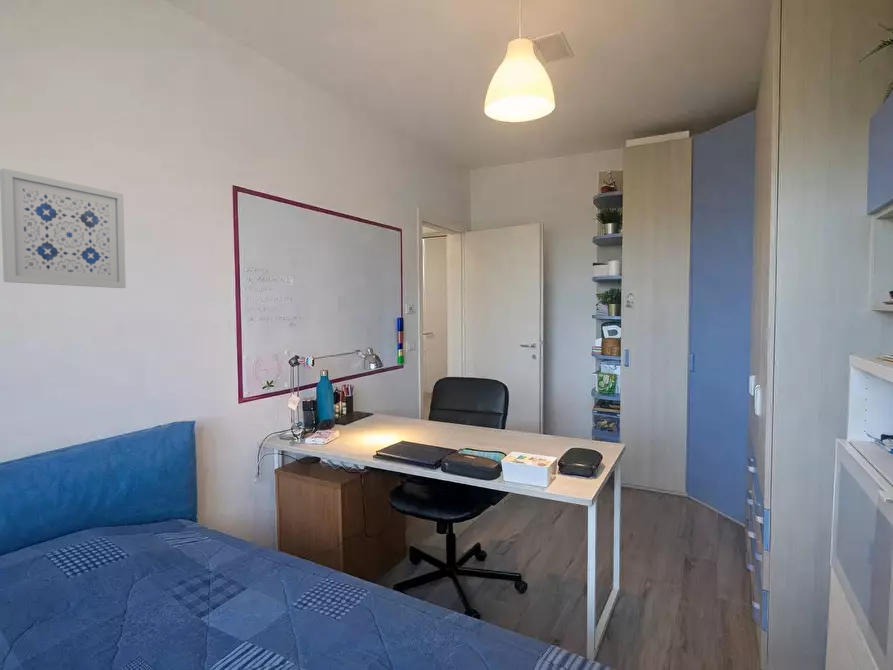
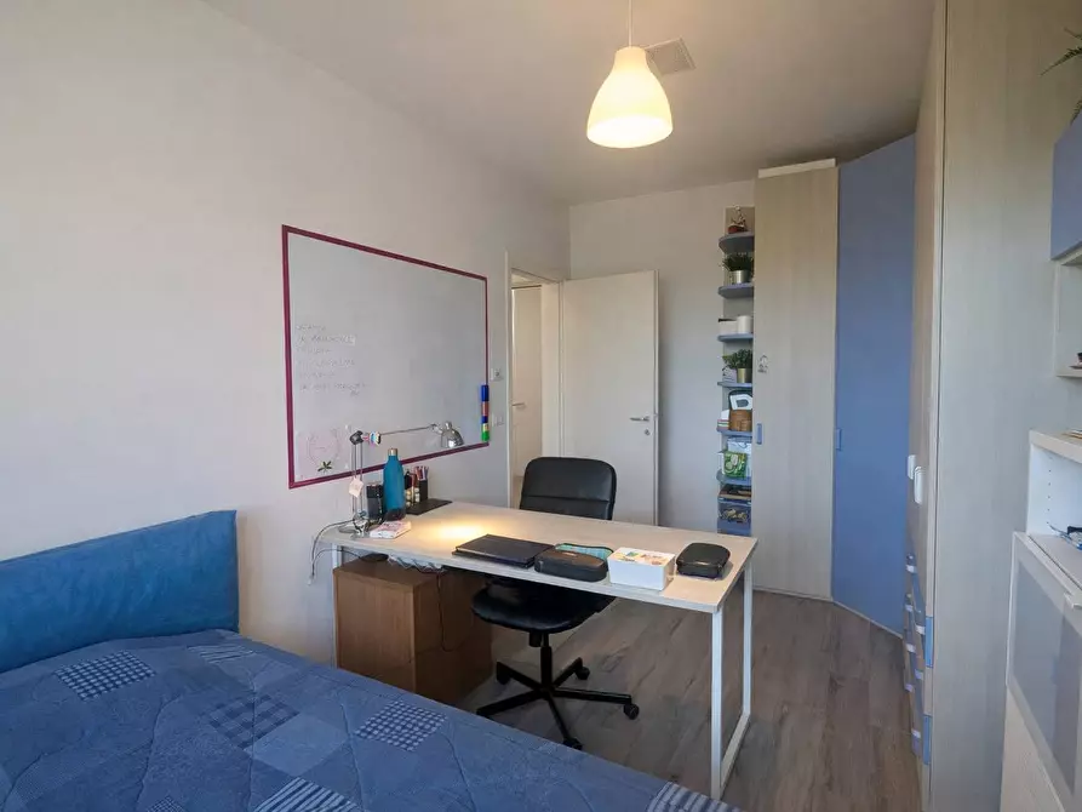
- wall art [0,167,127,289]
